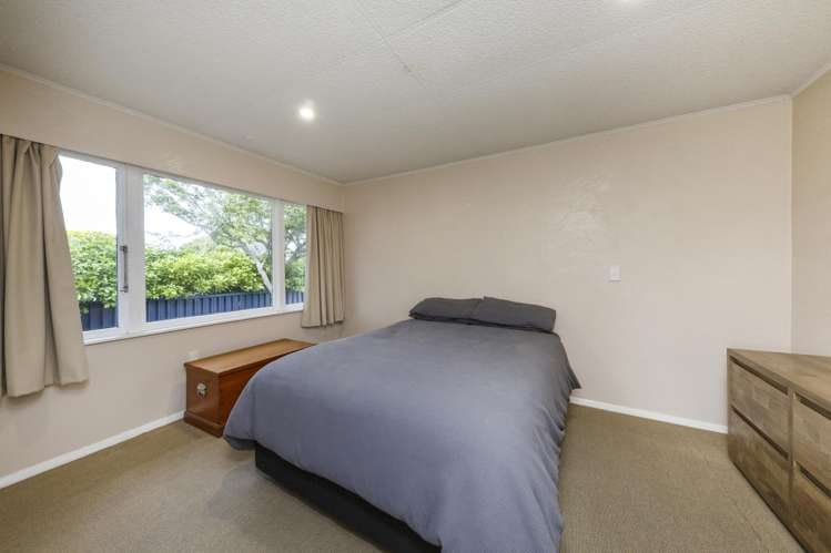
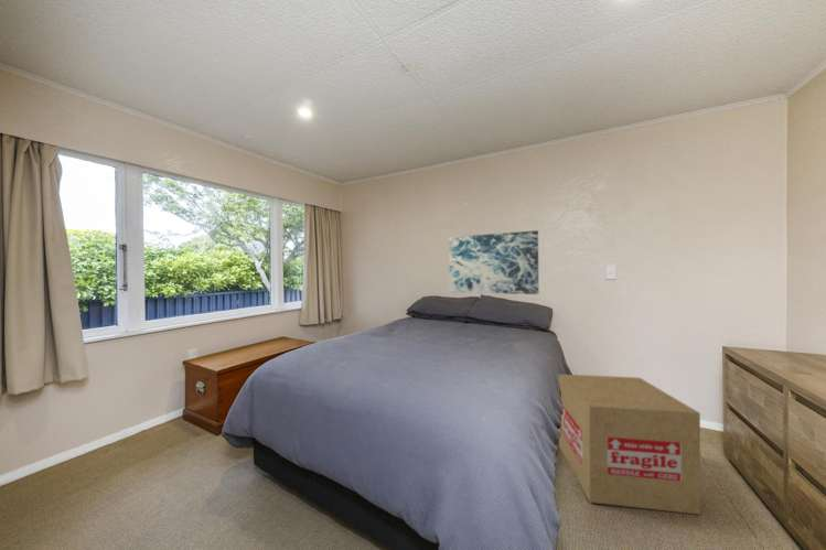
+ cardboard box [558,373,701,516]
+ wall art [448,229,539,295]
